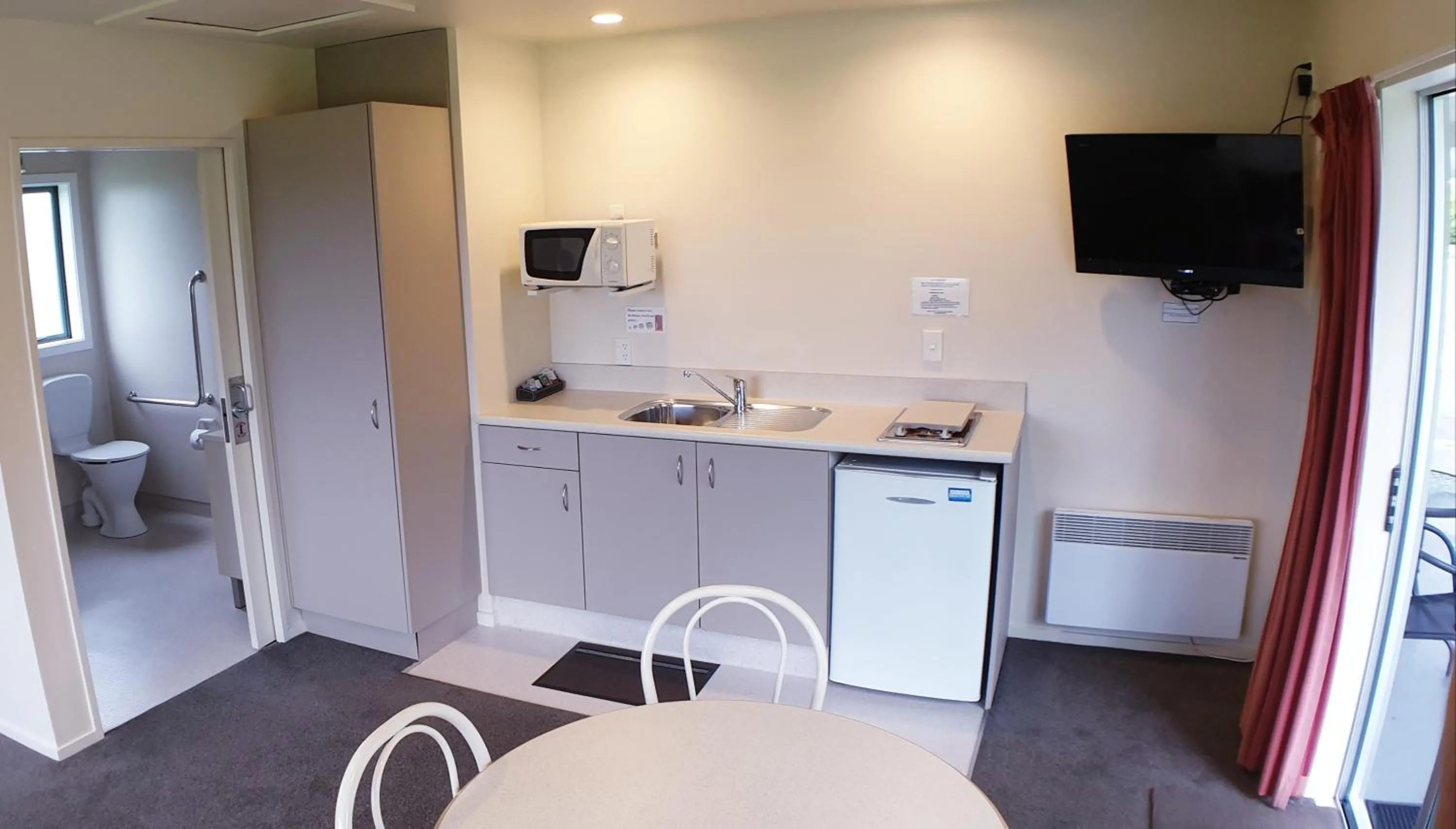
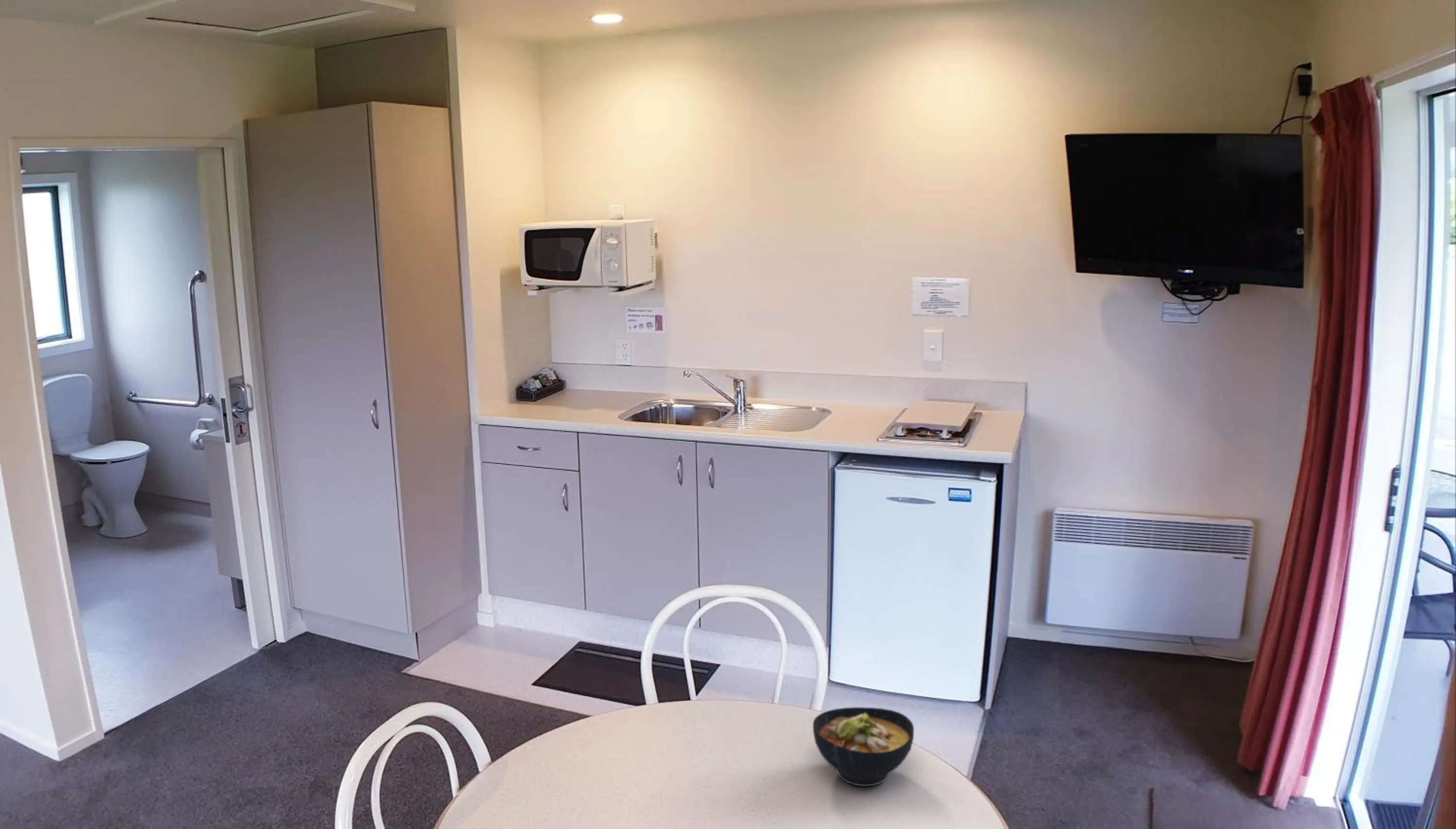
+ bowl [812,707,914,787]
